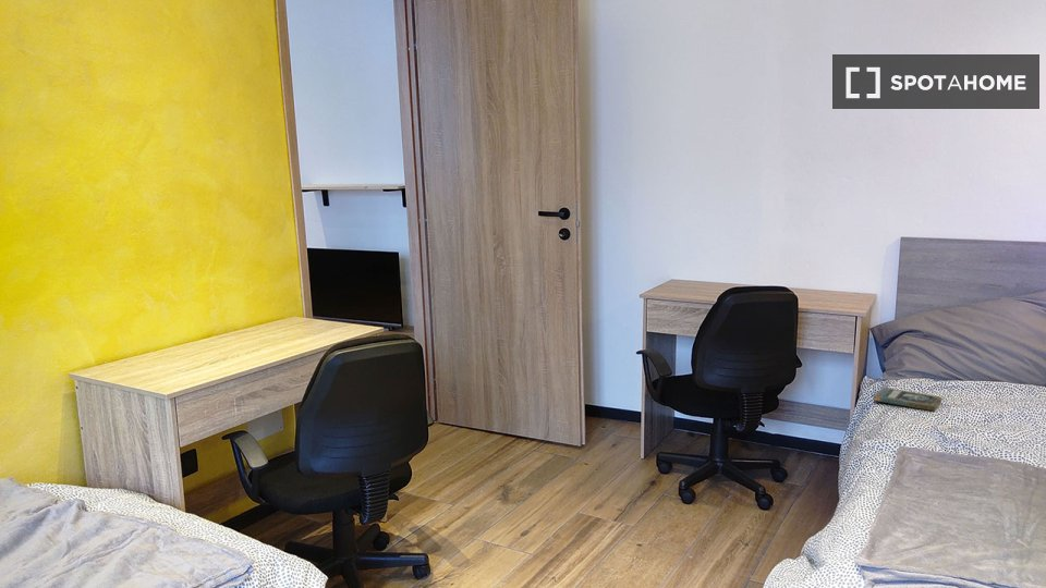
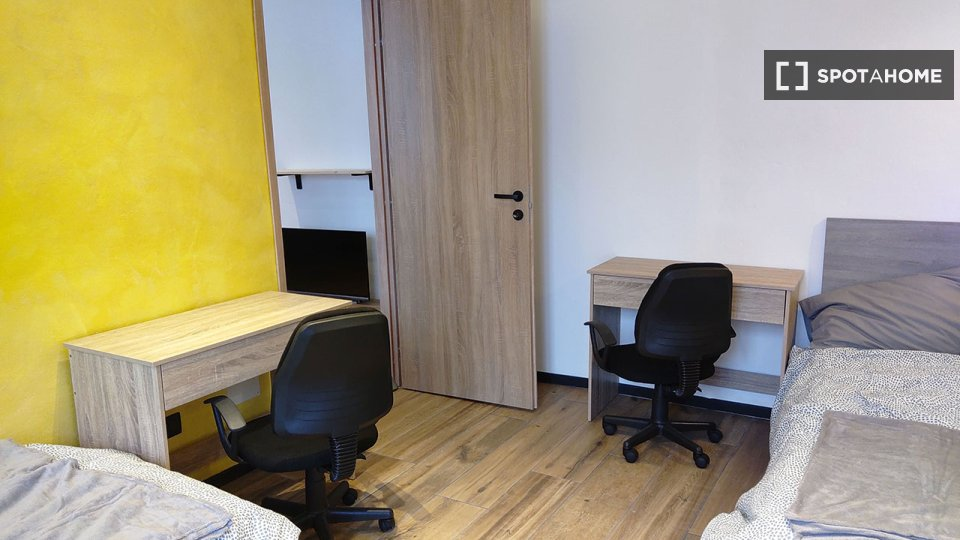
- book [872,385,942,412]
